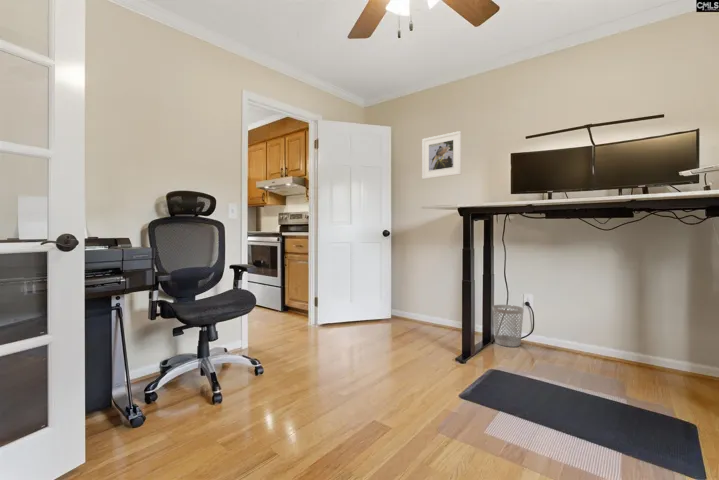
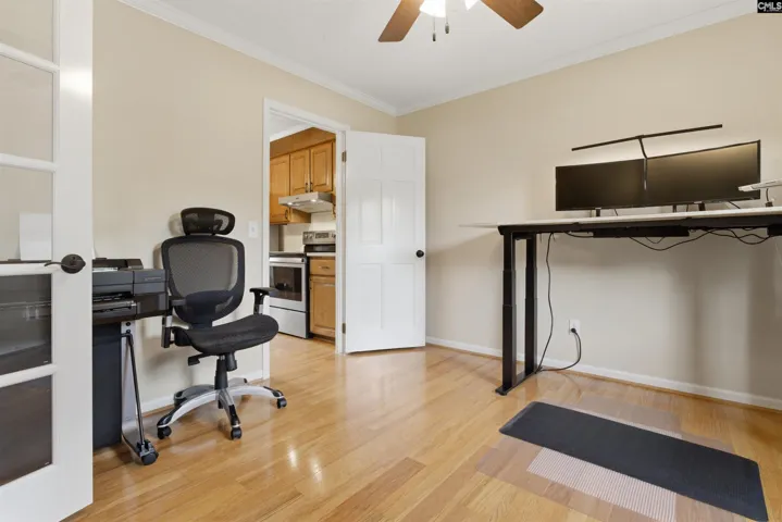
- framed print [421,130,462,180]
- wastebasket [491,304,525,348]
